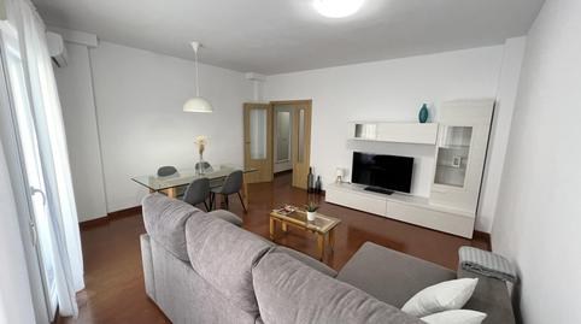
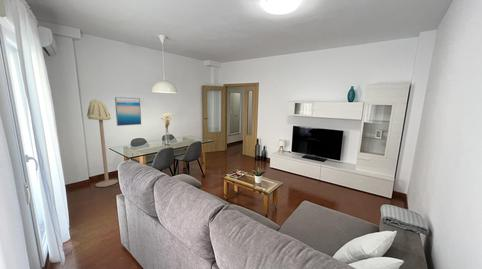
+ wall art [114,96,142,127]
+ floor lamp [86,99,119,188]
